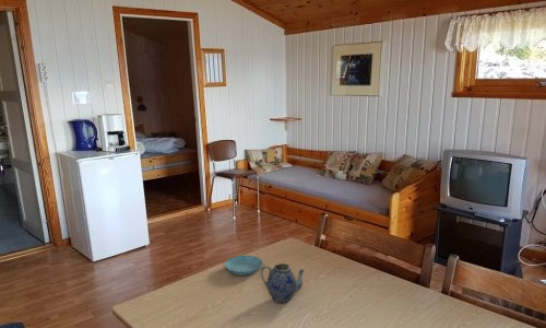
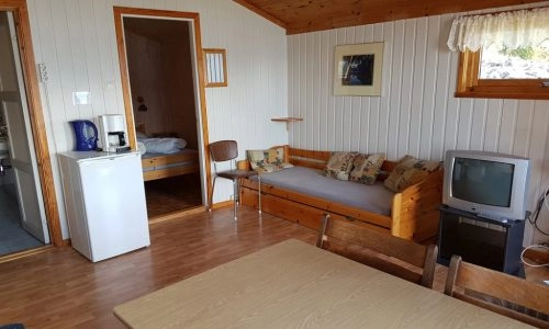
- teapot [260,262,307,304]
- saucer [224,255,263,277]
